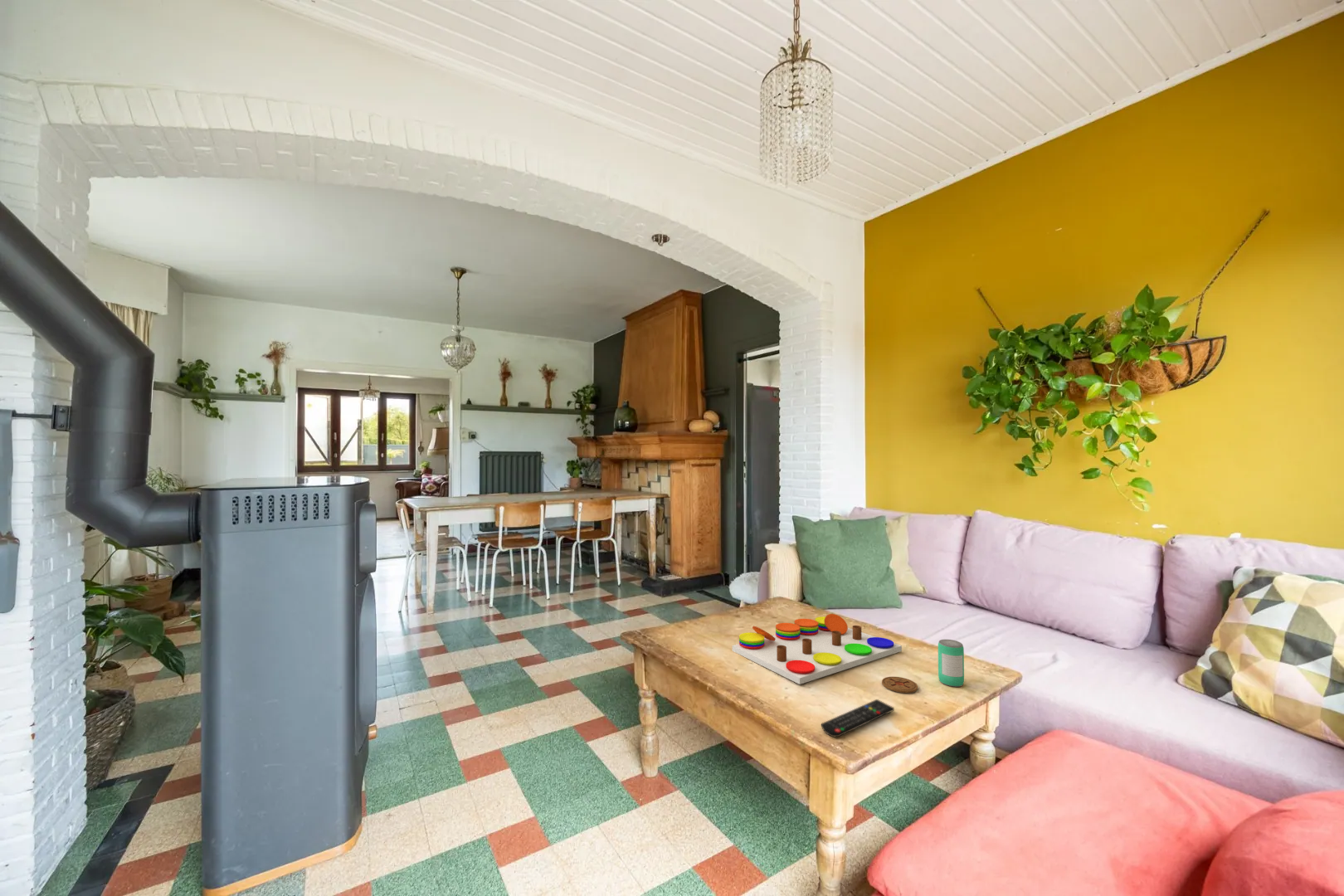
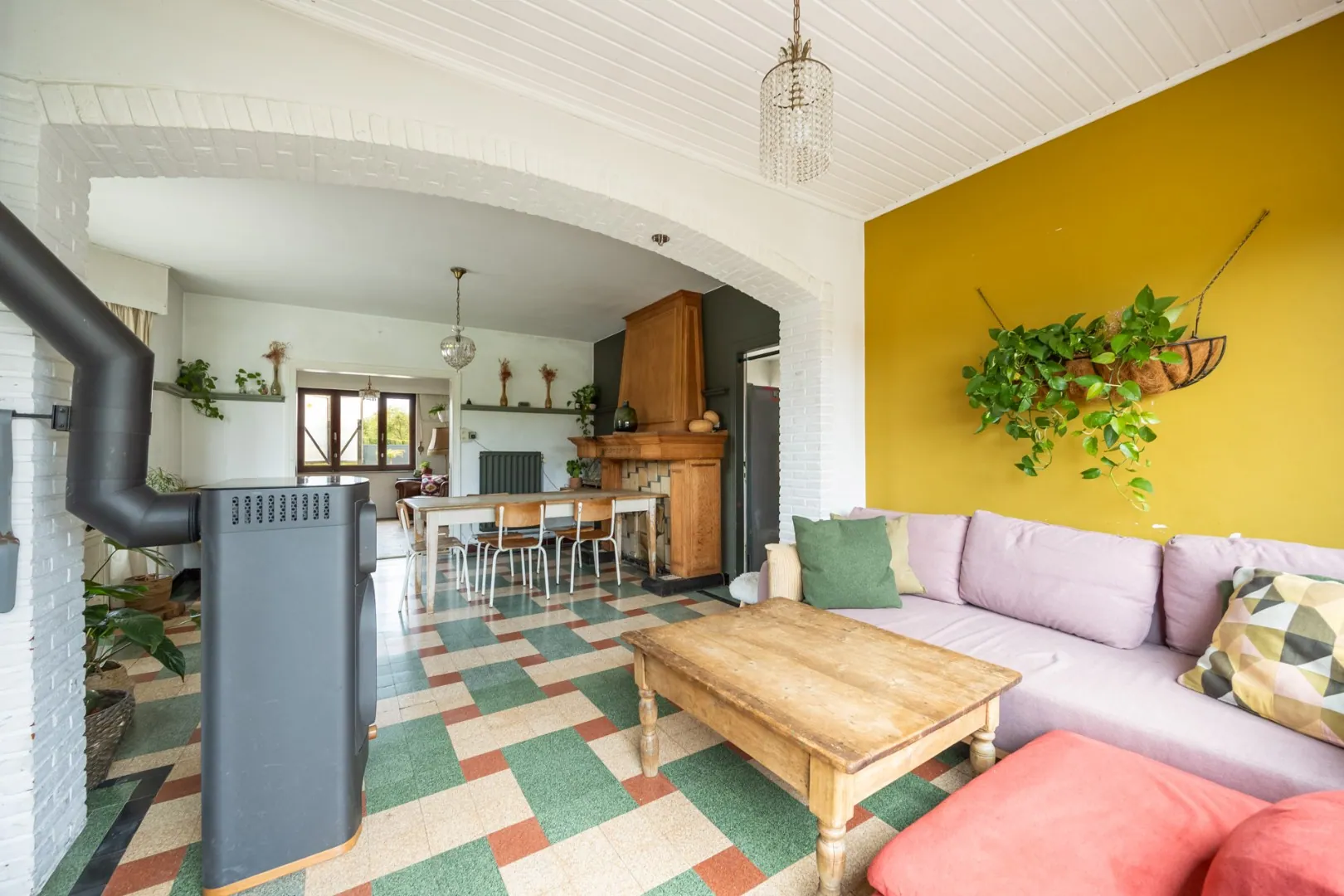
- remote control [821,699,895,738]
- board game [732,613,903,685]
- beverage can [937,639,965,688]
- coaster [881,676,919,694]
